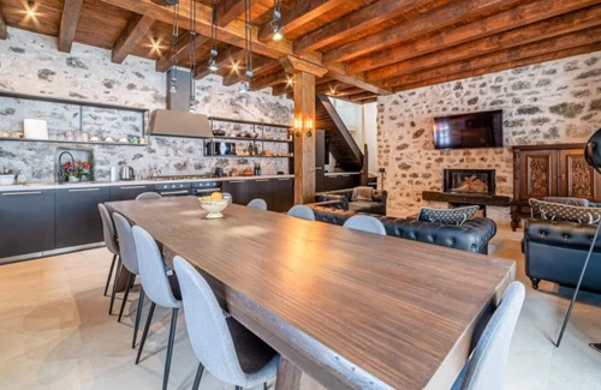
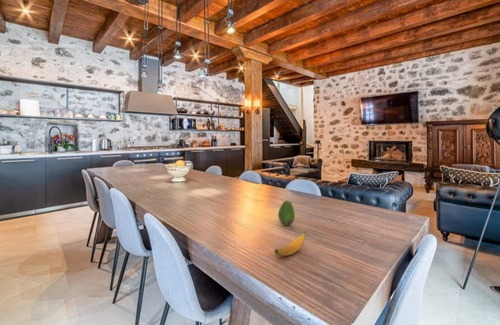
+ fruit [277,200,296,227]
+ banana [273,231,307,257]
